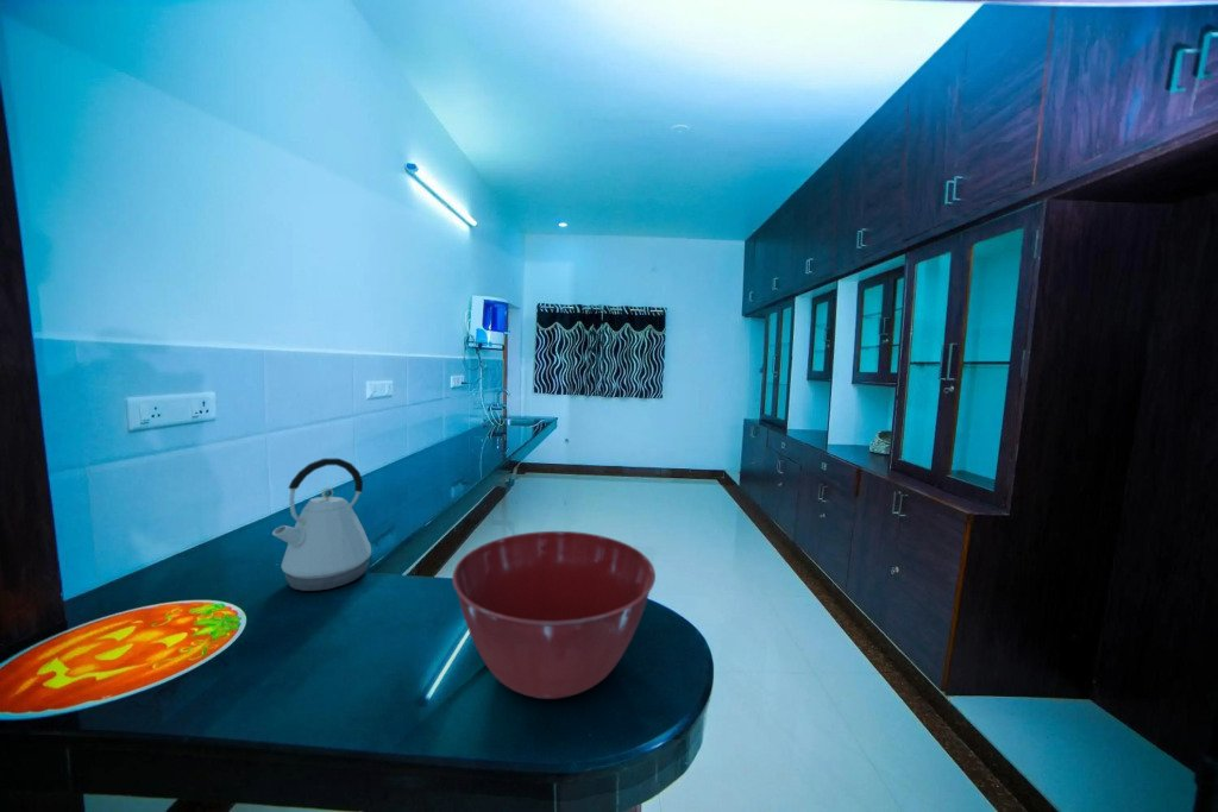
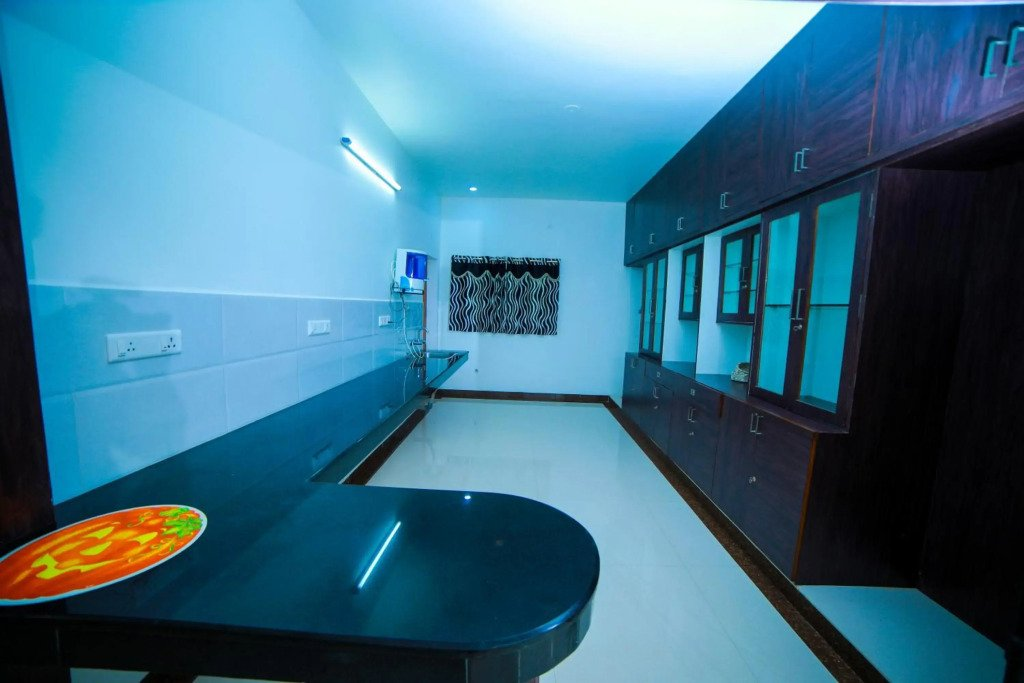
- kettle [271,458,372,592]
- mixing bowl [451,530,657,700]
